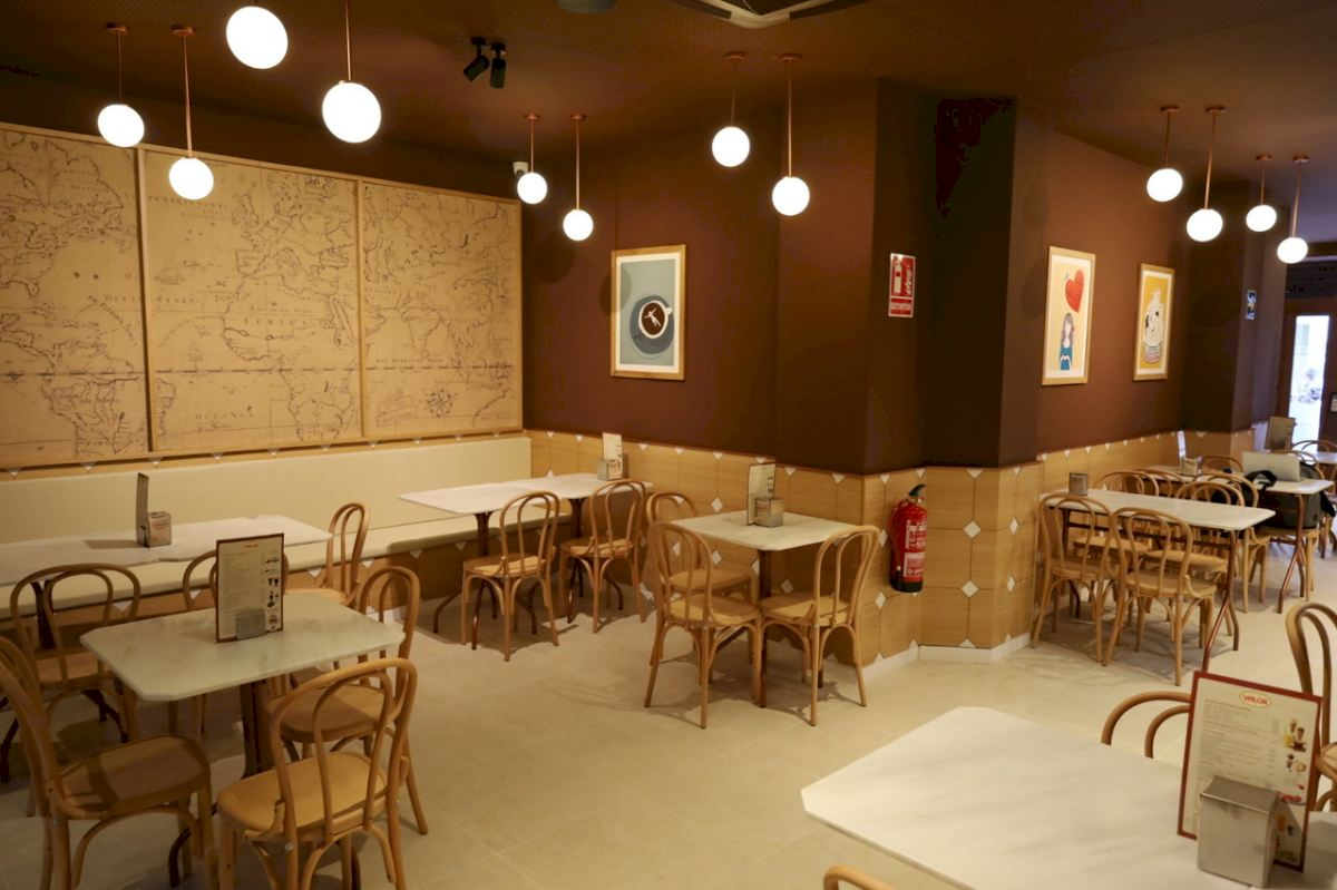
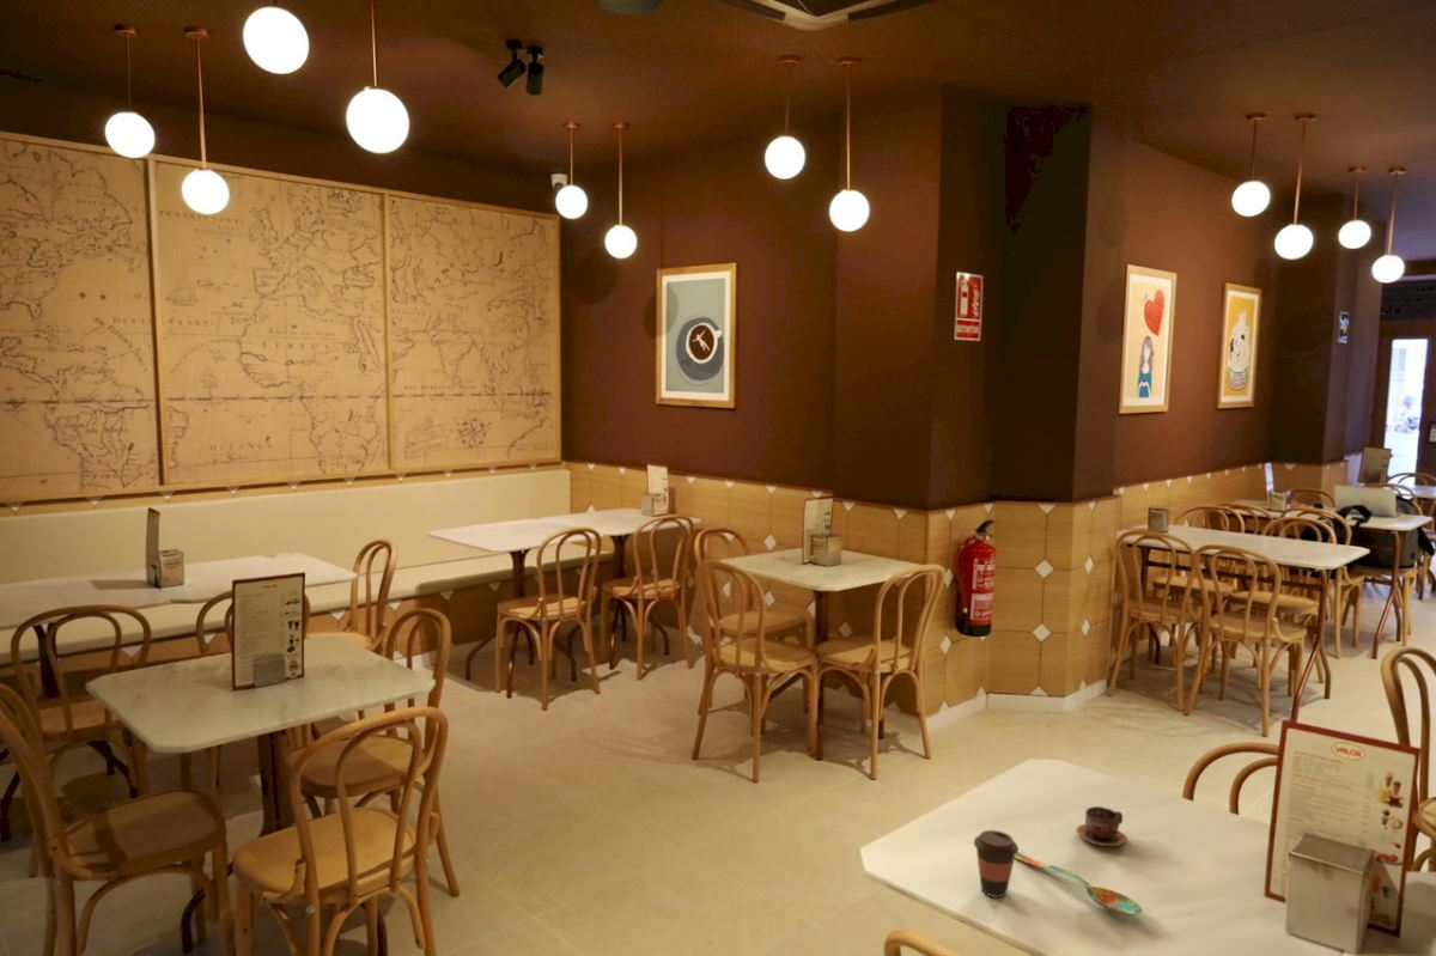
+ spoon [1015,851,1144,917]
+ cup [1075,805,1128,848]
+ coffee cup [973,829,1020,899]
